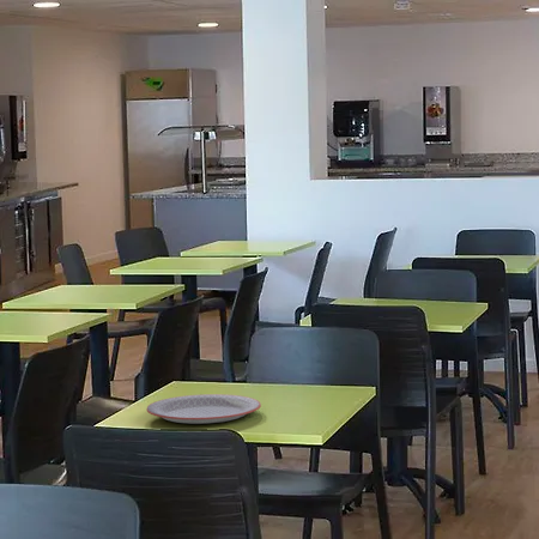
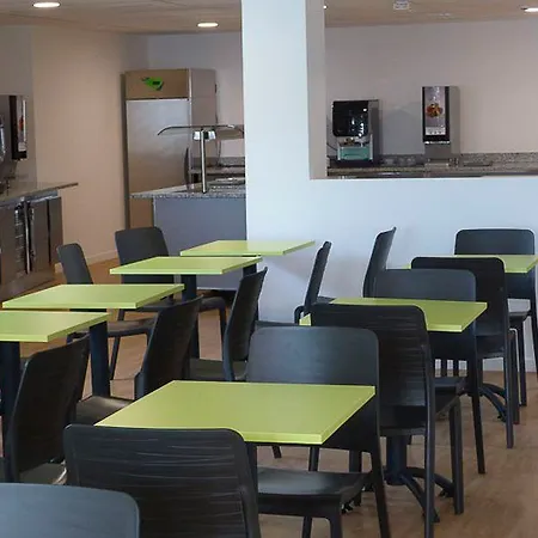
- plate [145,393,262,425]
